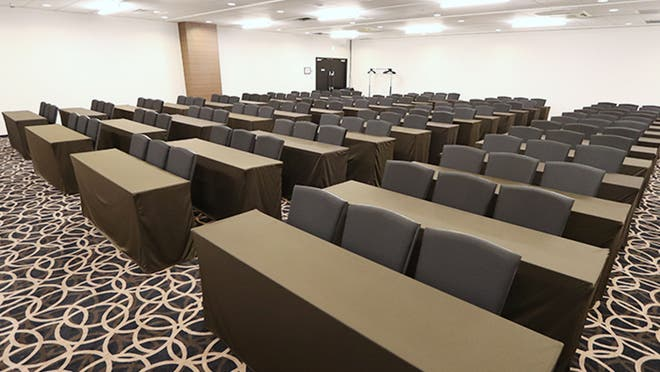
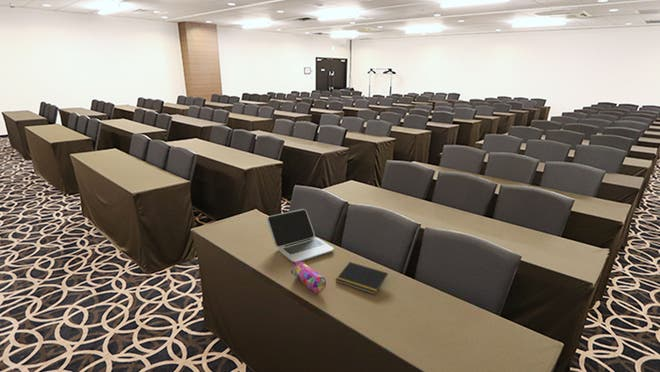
+ pencil case [290,261,327,294]
+ laptop [266,208,335,263]
+ notepad [335,261,389,296]
